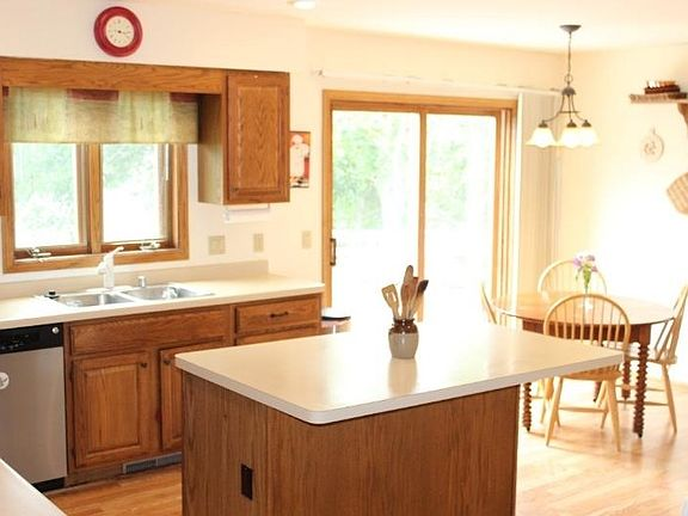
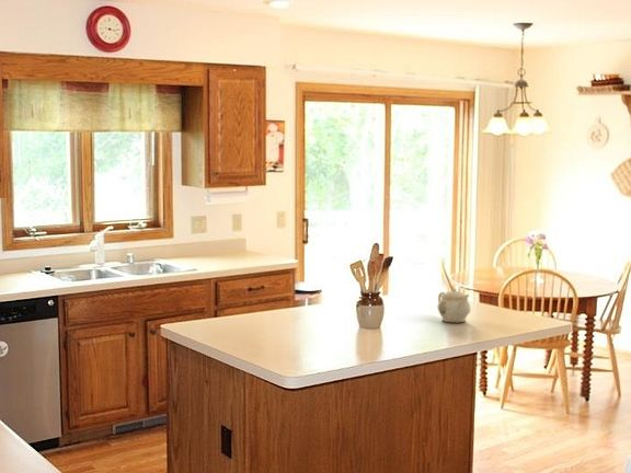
+ teapot [437,288,471,323]
